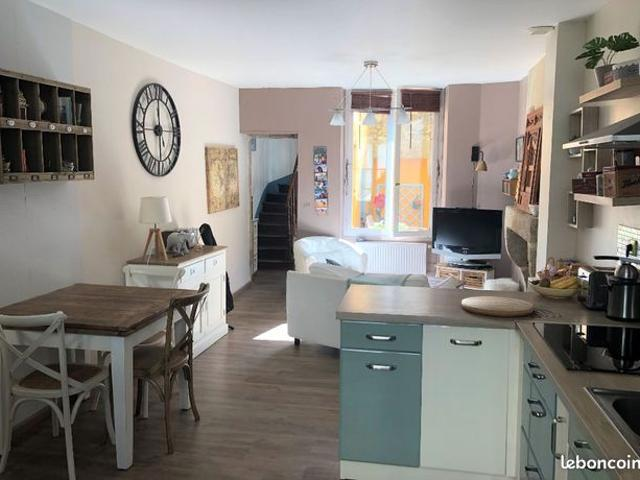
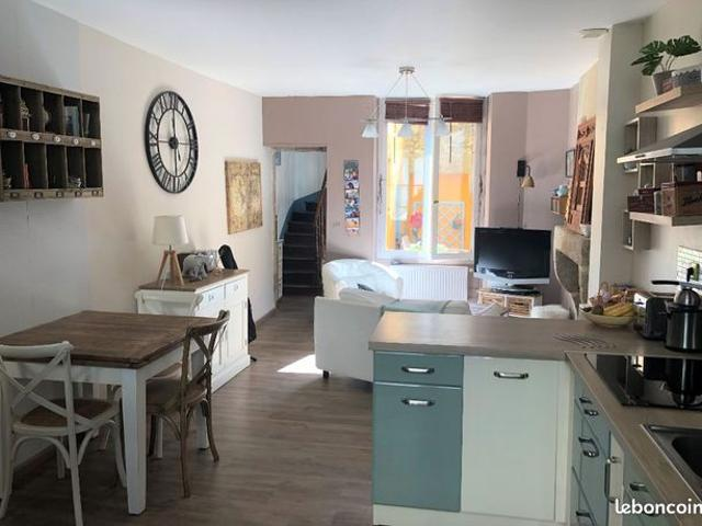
- cutting board [461,295,534,317]
